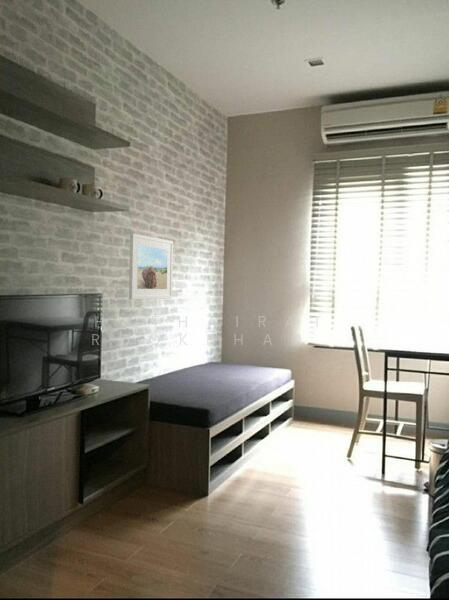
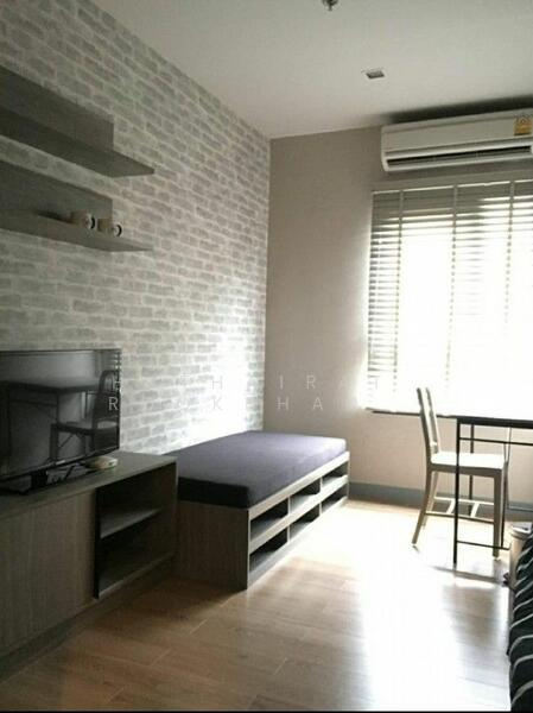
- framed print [128,232,174,300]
